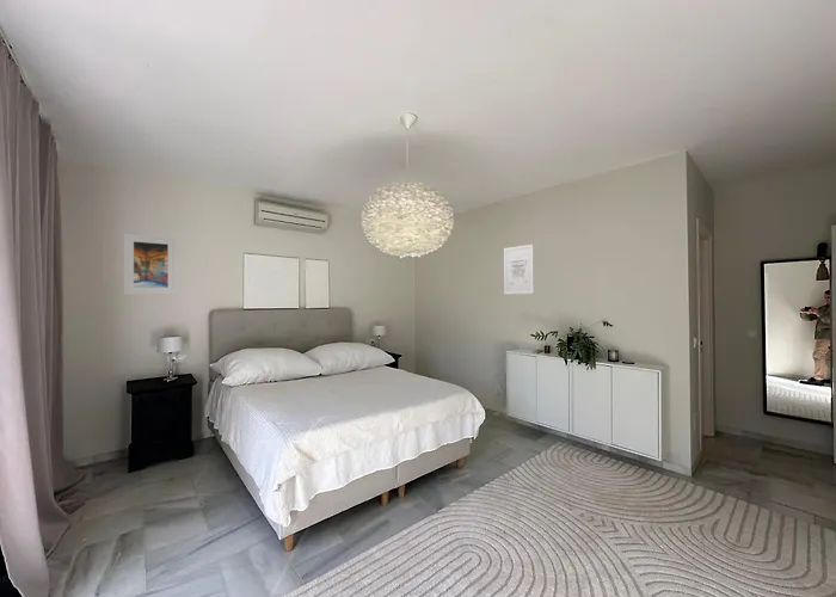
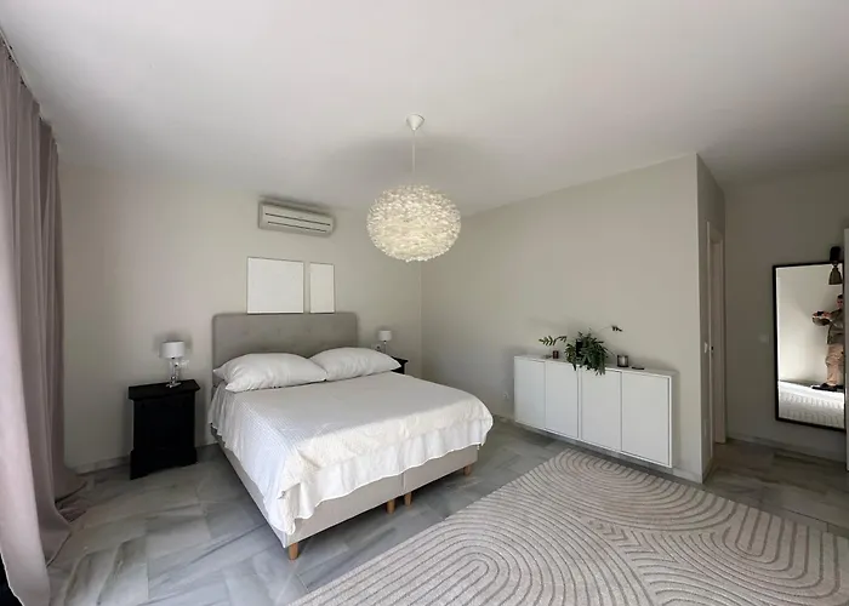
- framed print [123,233,178,296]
- wall art [503,244,535,295]
